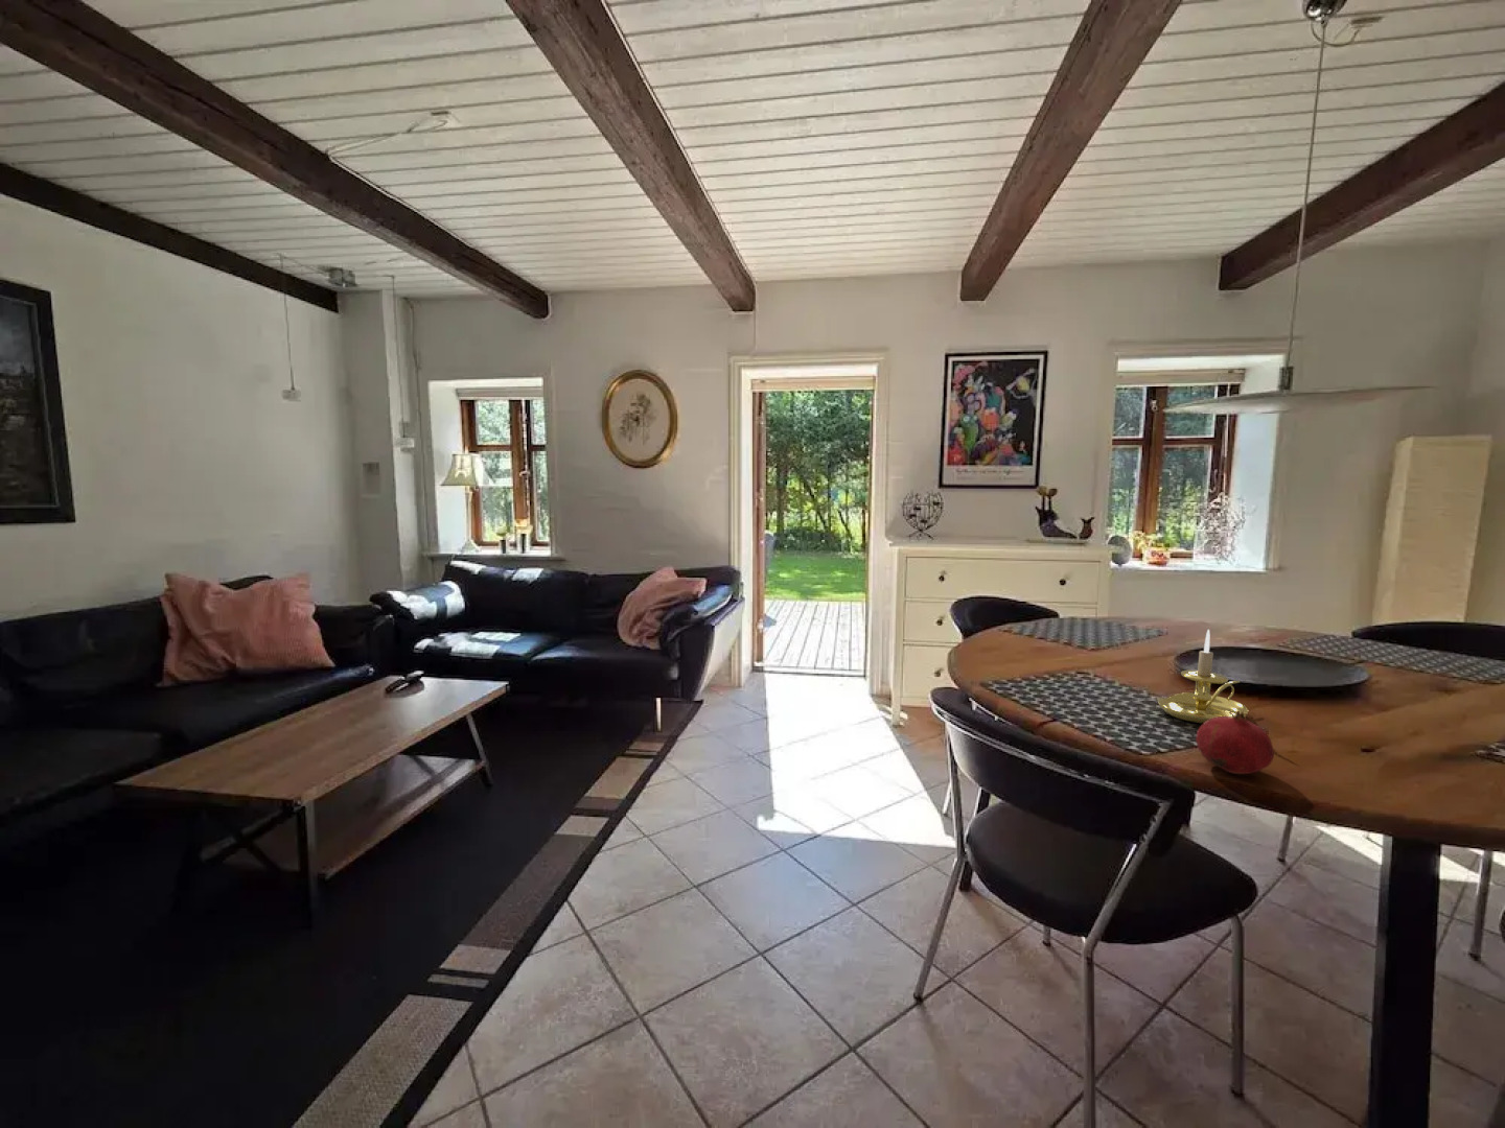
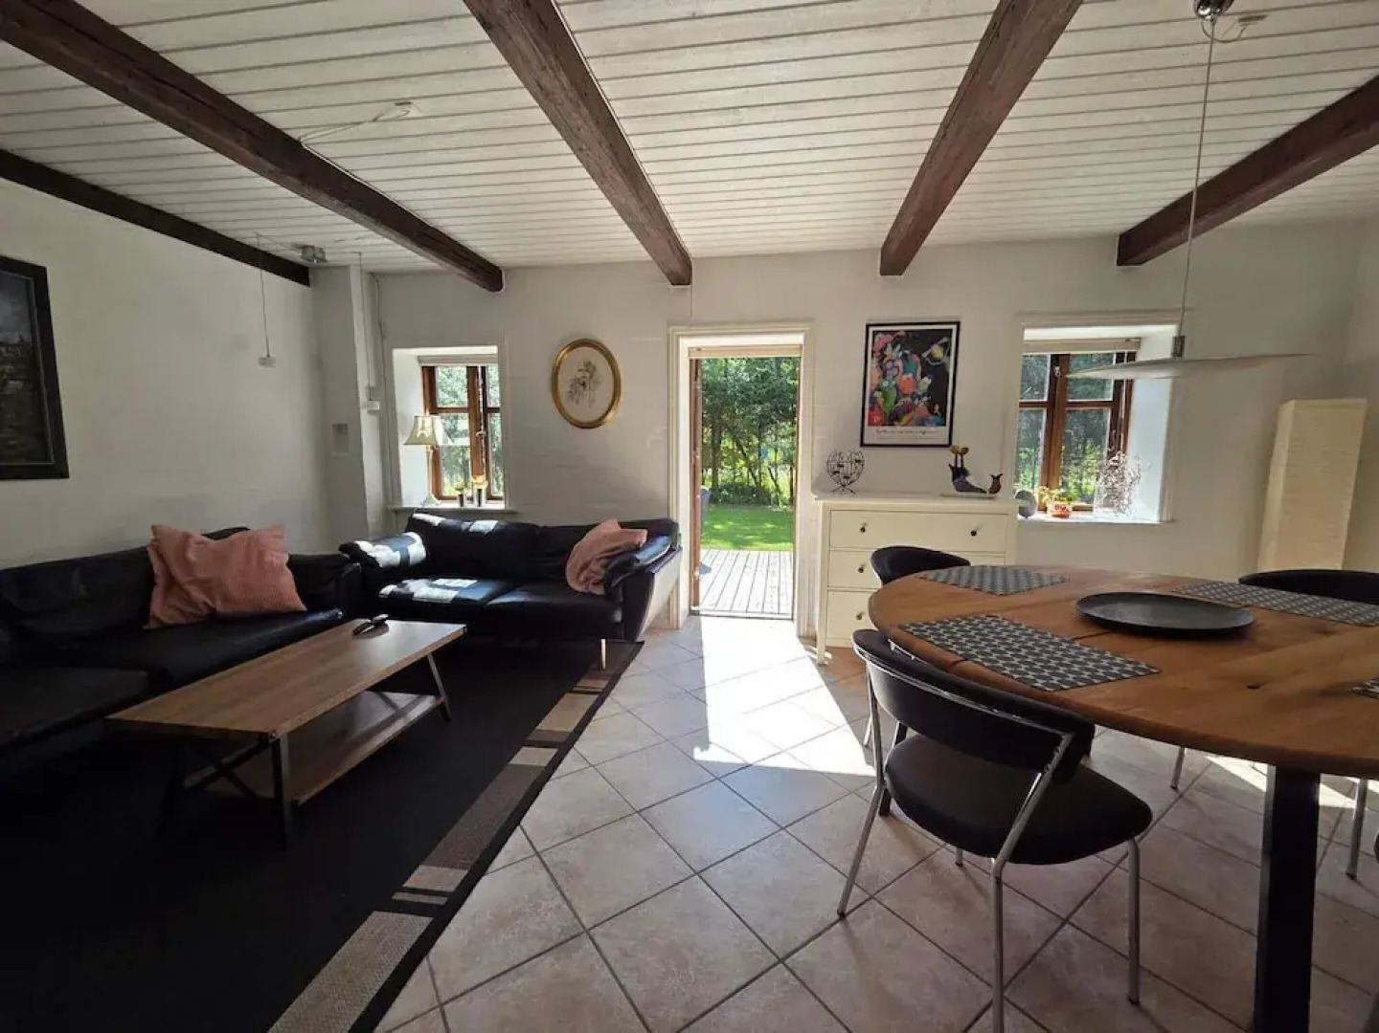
- candle holder [1155,629,1249,725]
- fruit [1195,711,1275,775]
